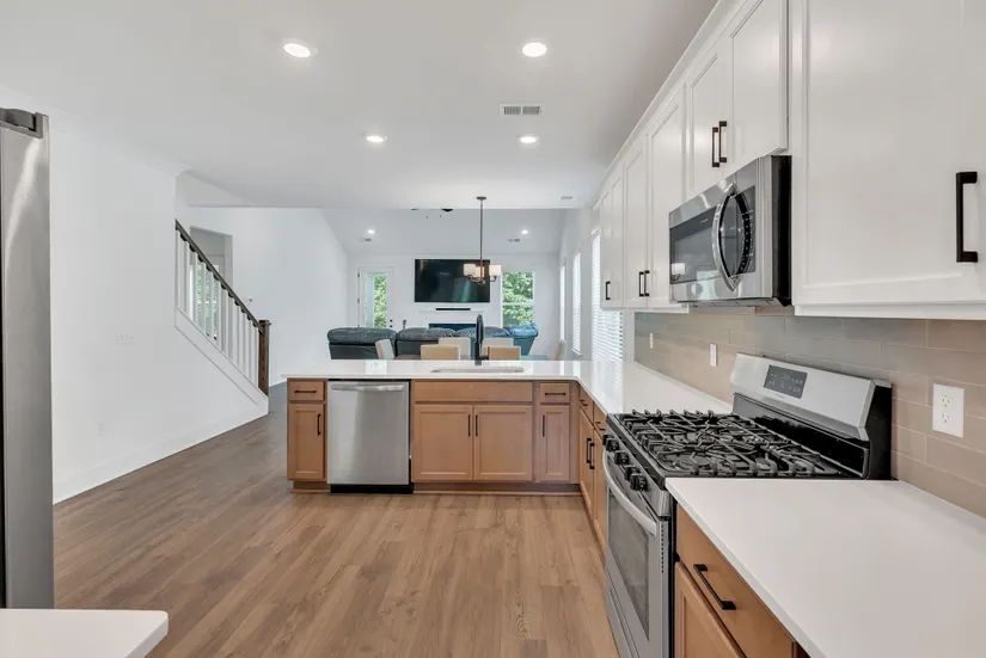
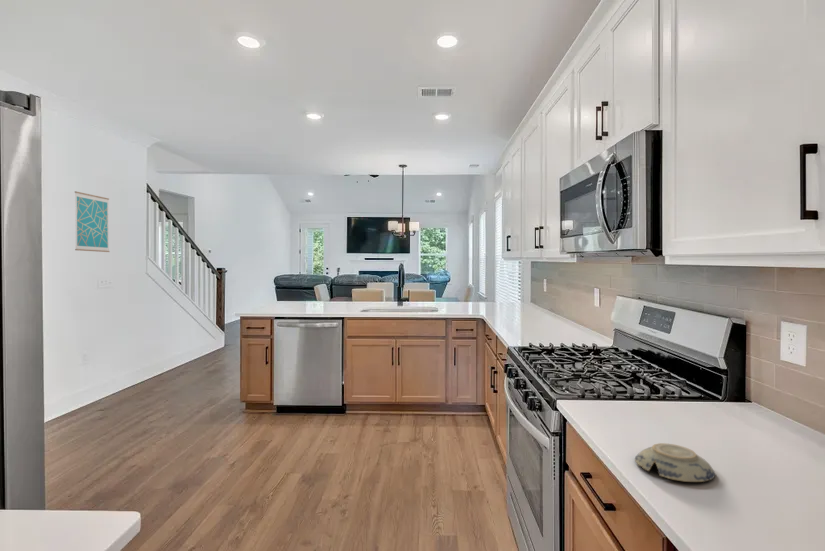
+ decorative bowl [634,442,716,483]
+ wall art [74,190,111,253]
